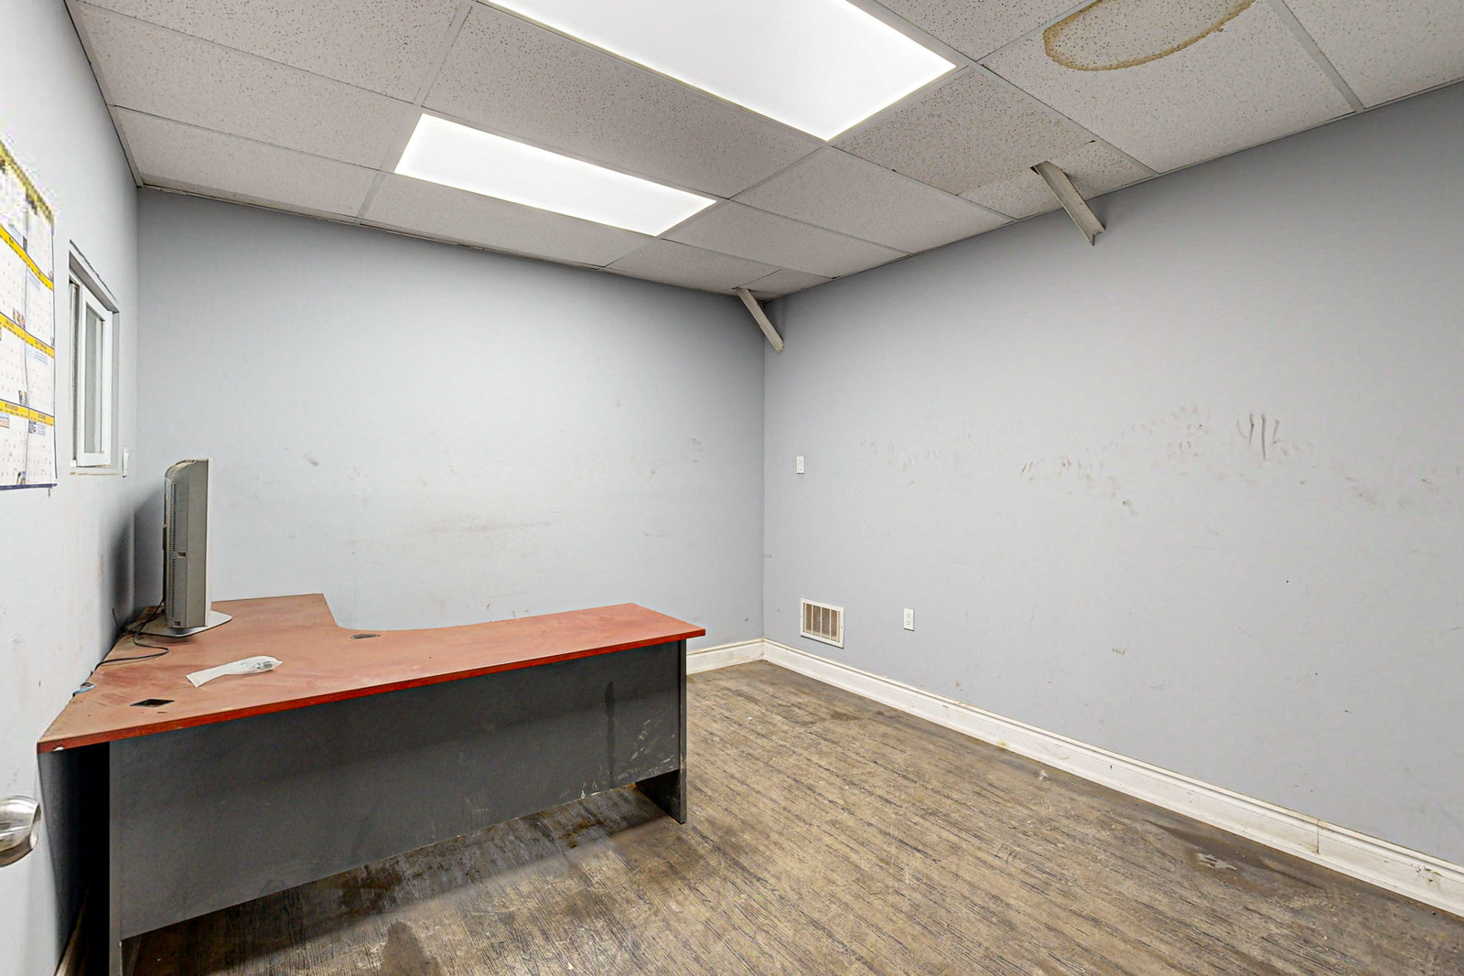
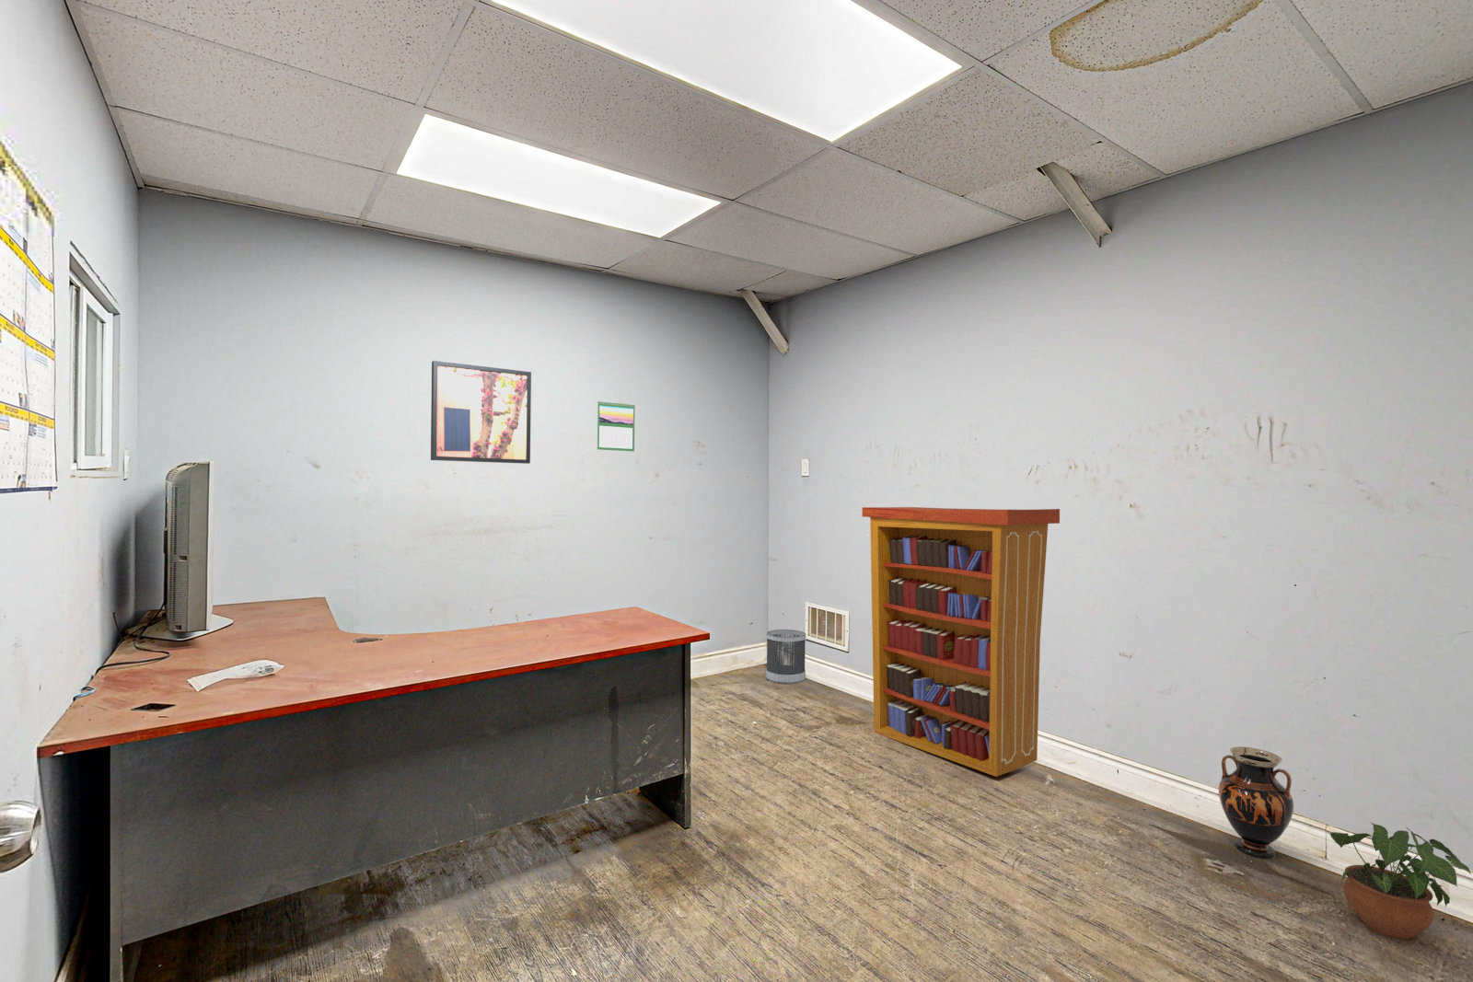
+ potted plant [1329,822,1472,939]
+ wastebasket [765,629,807,685]
+ bookcase [861,506,1061,778]
+ calendar [596,399,636,452]
+ wall art [430,359,533,465]
+ vase [1218,746,1294,859]
